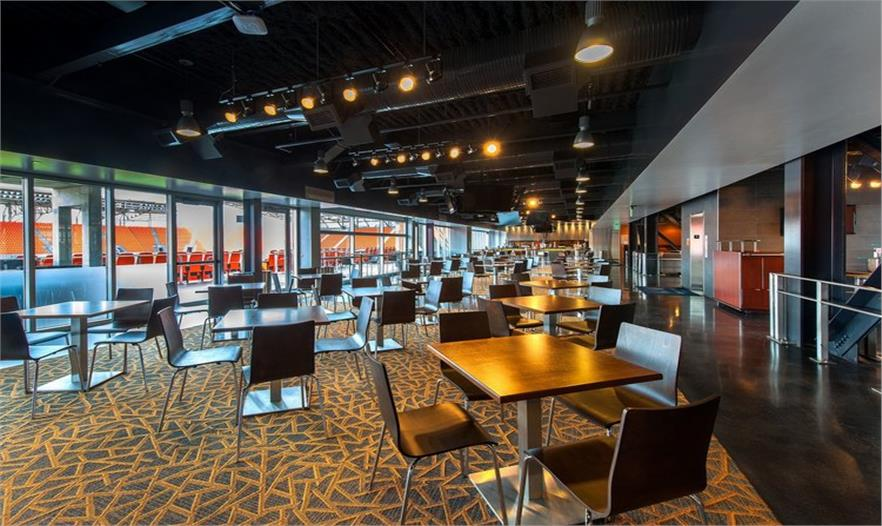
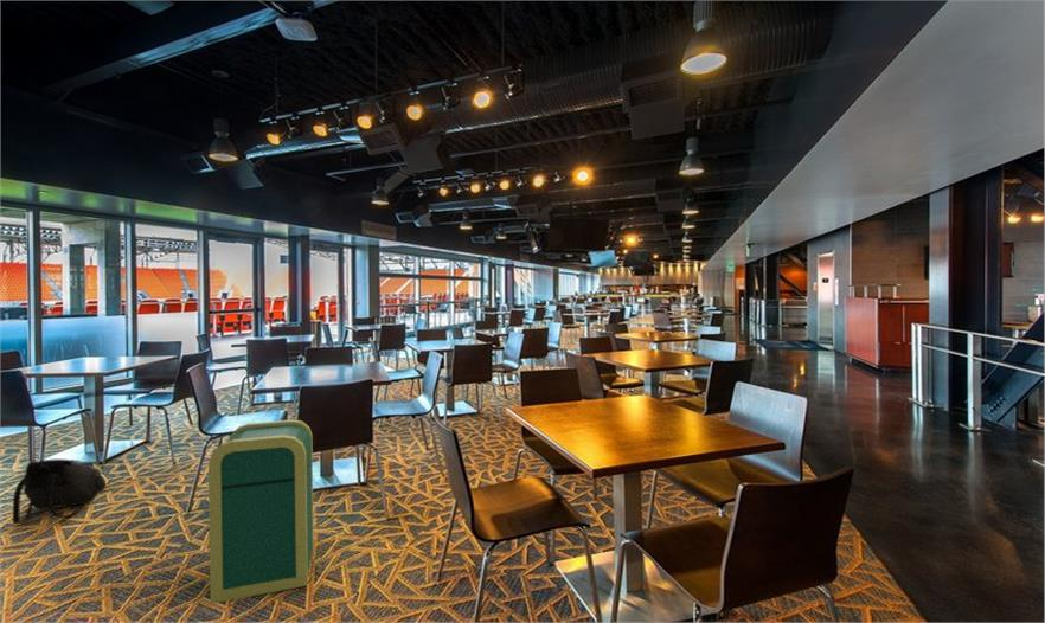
+ backpack [12,457,108,525]
+ trash can [207,419,315,605]
